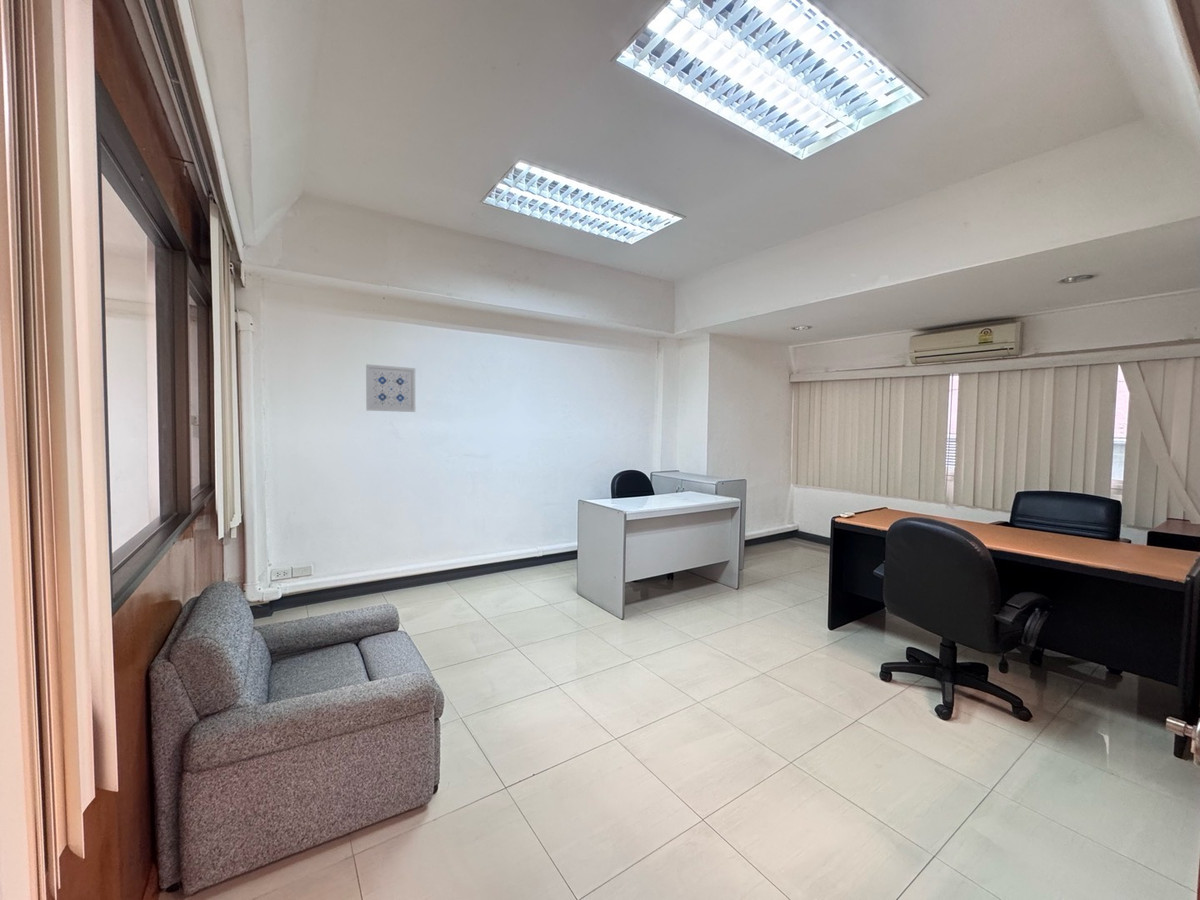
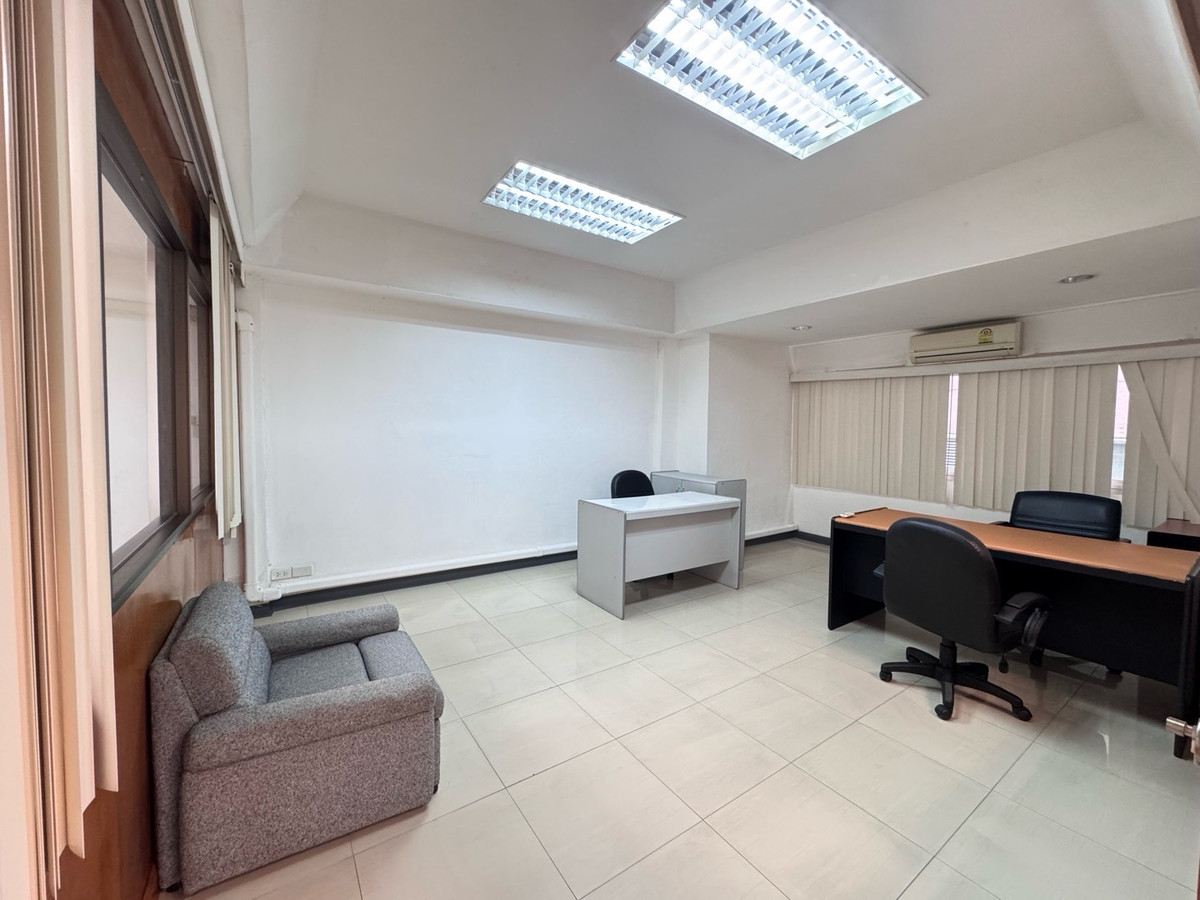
- wall art [365,363,416,413]
